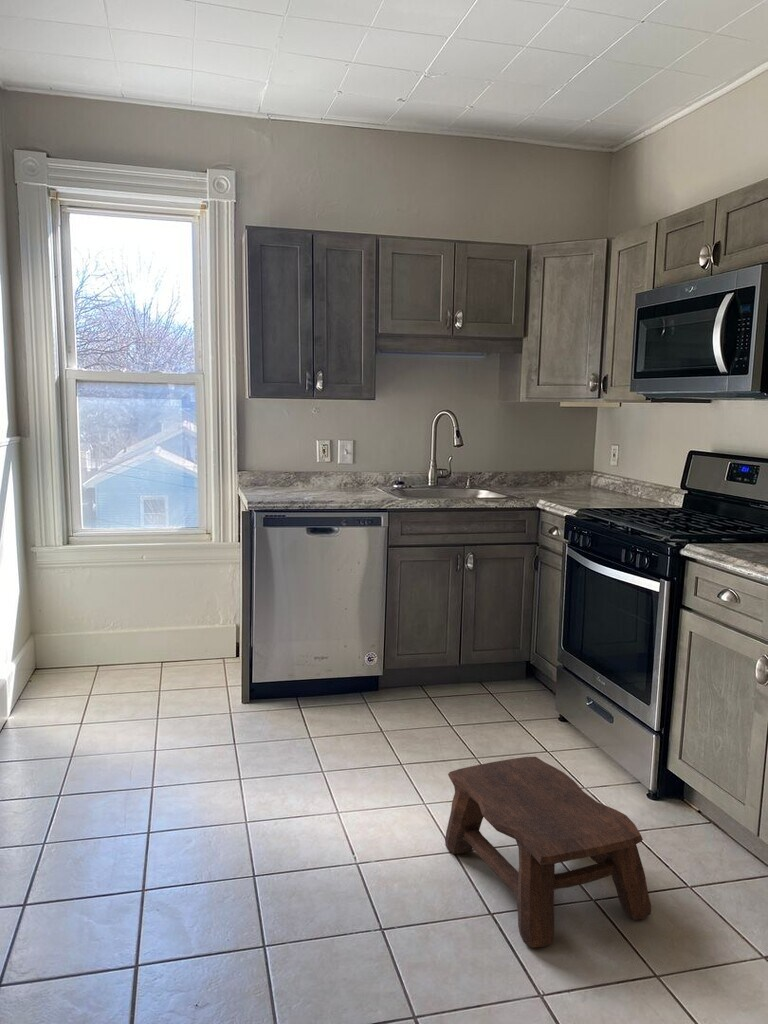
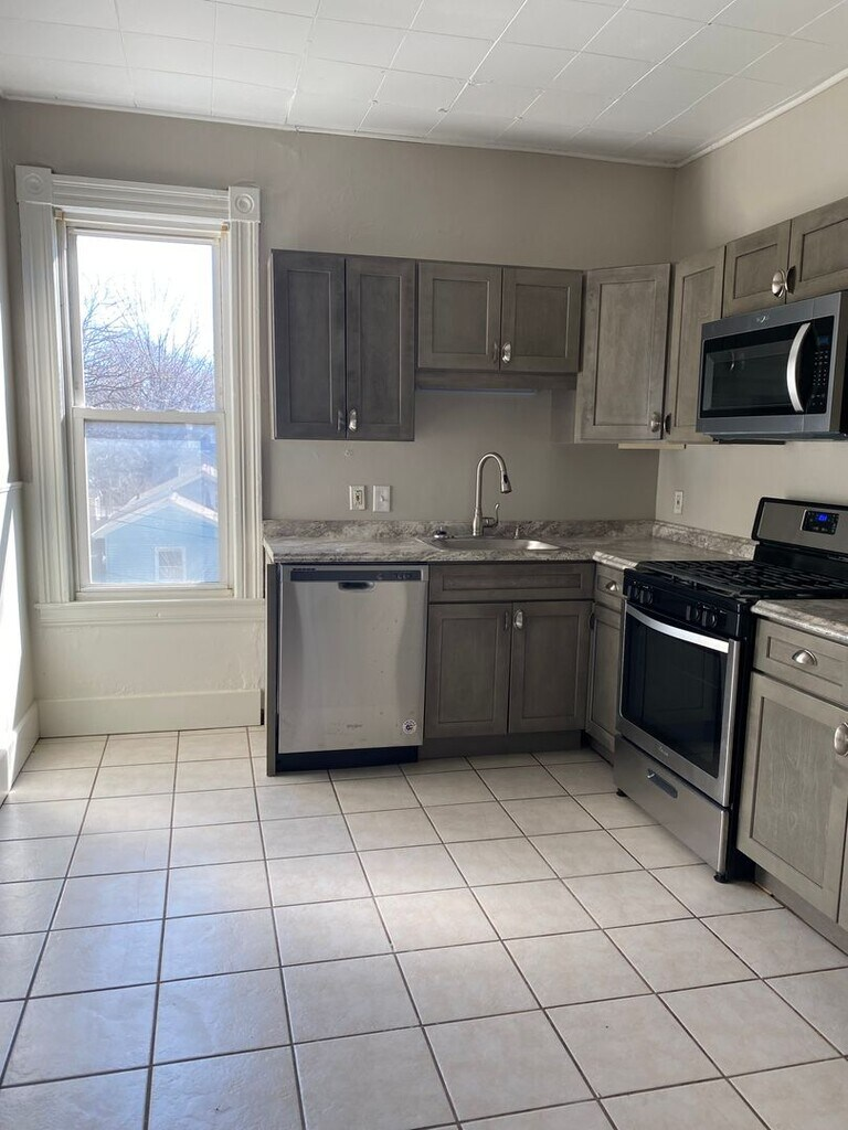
- stool [444,756,652,948]
